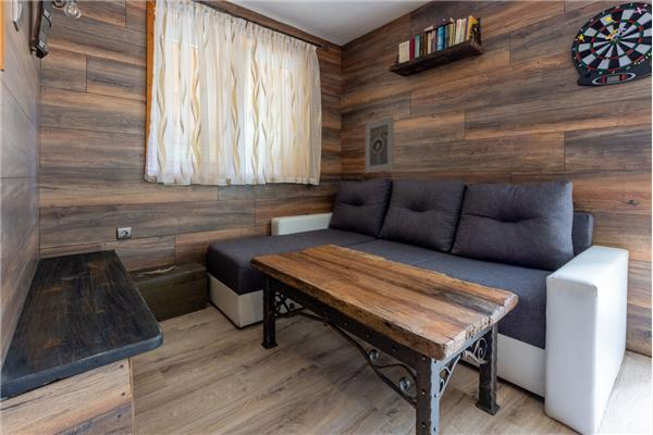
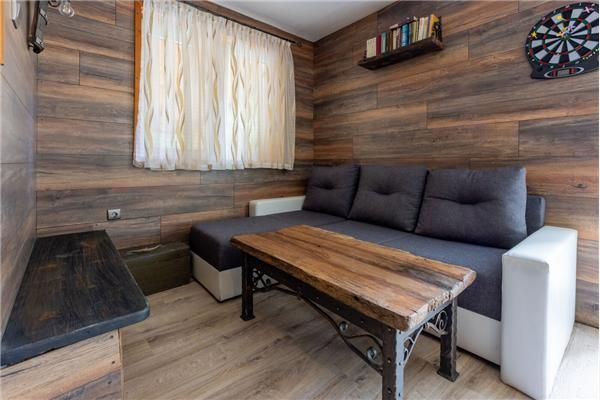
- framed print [365,115,395,174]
